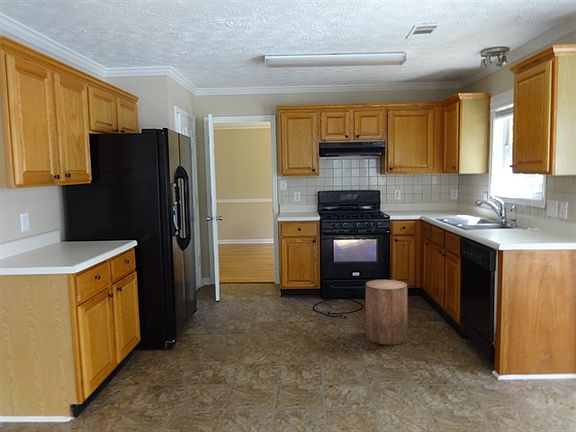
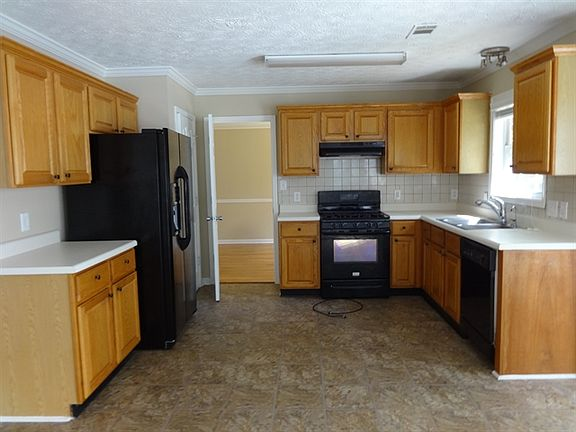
- stool [365,279,408,346]
